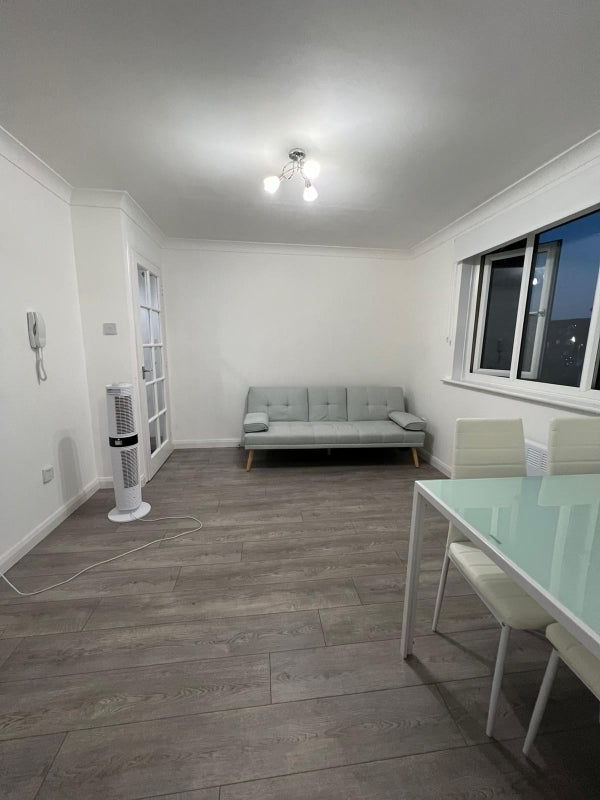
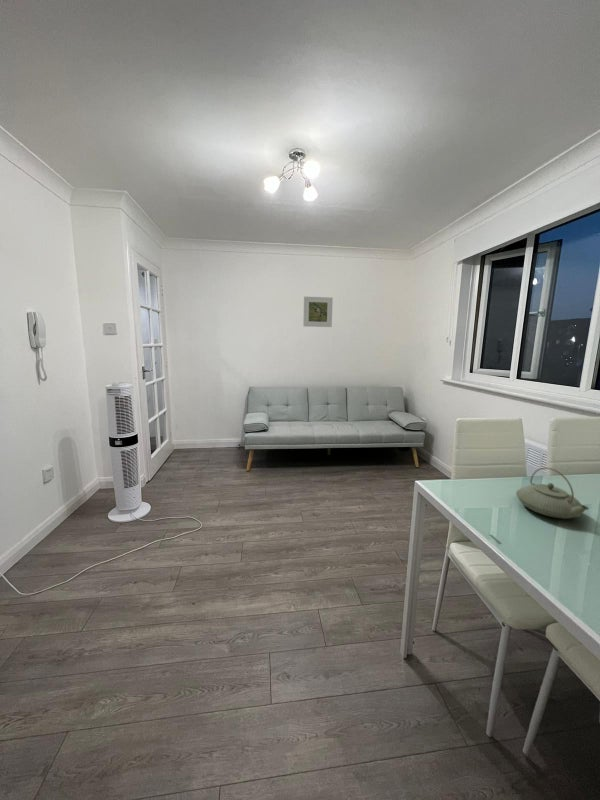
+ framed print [302,296,334,328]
+ teapot [515,467,590,520]
